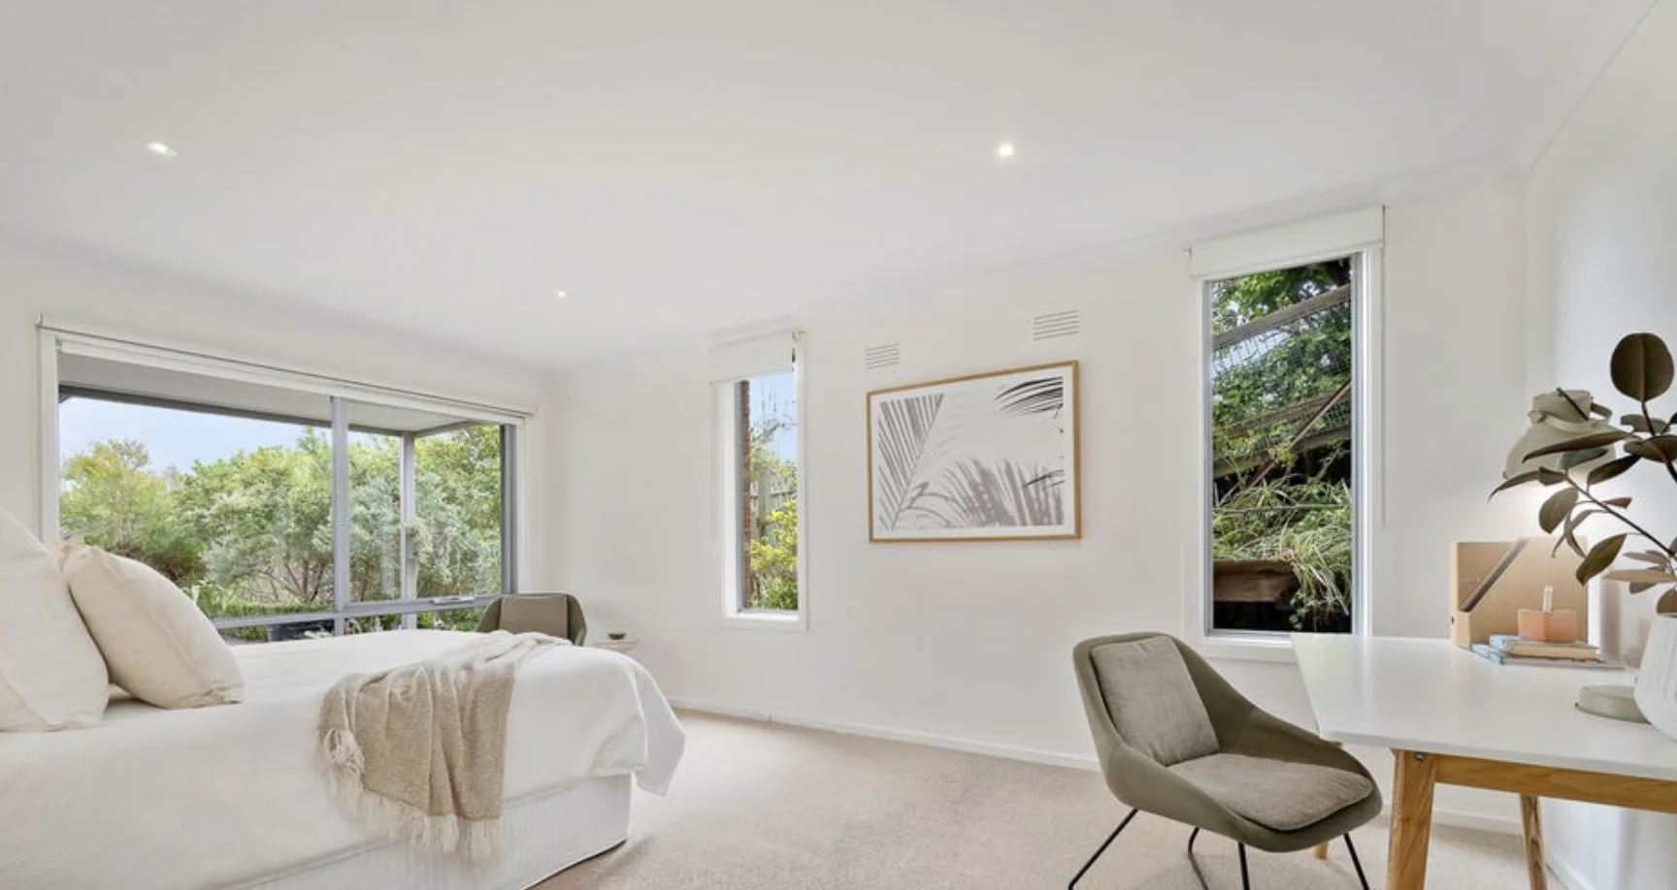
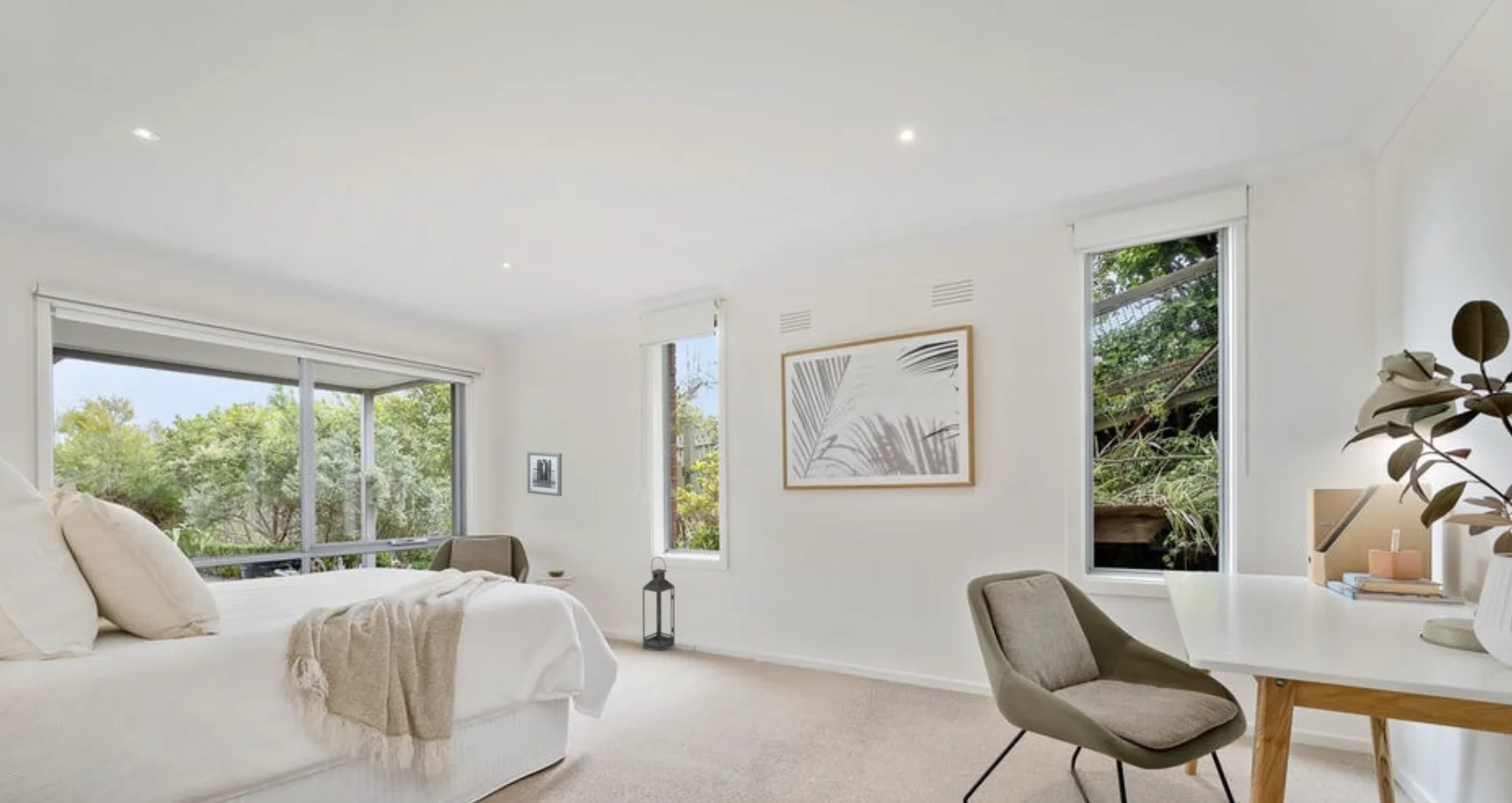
+ lantern [642,555,676,652]
+ wall art [527,450,563,497]
